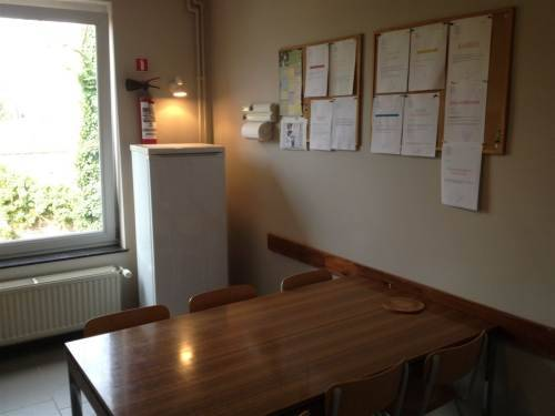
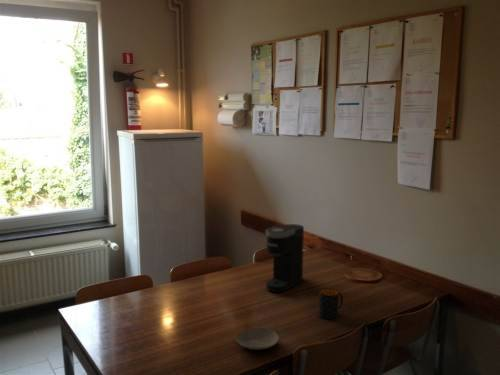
+ coffee maker [265,223,305,293]
+ plate [235,327,280,351]
+ mug [318,288,344,320]
